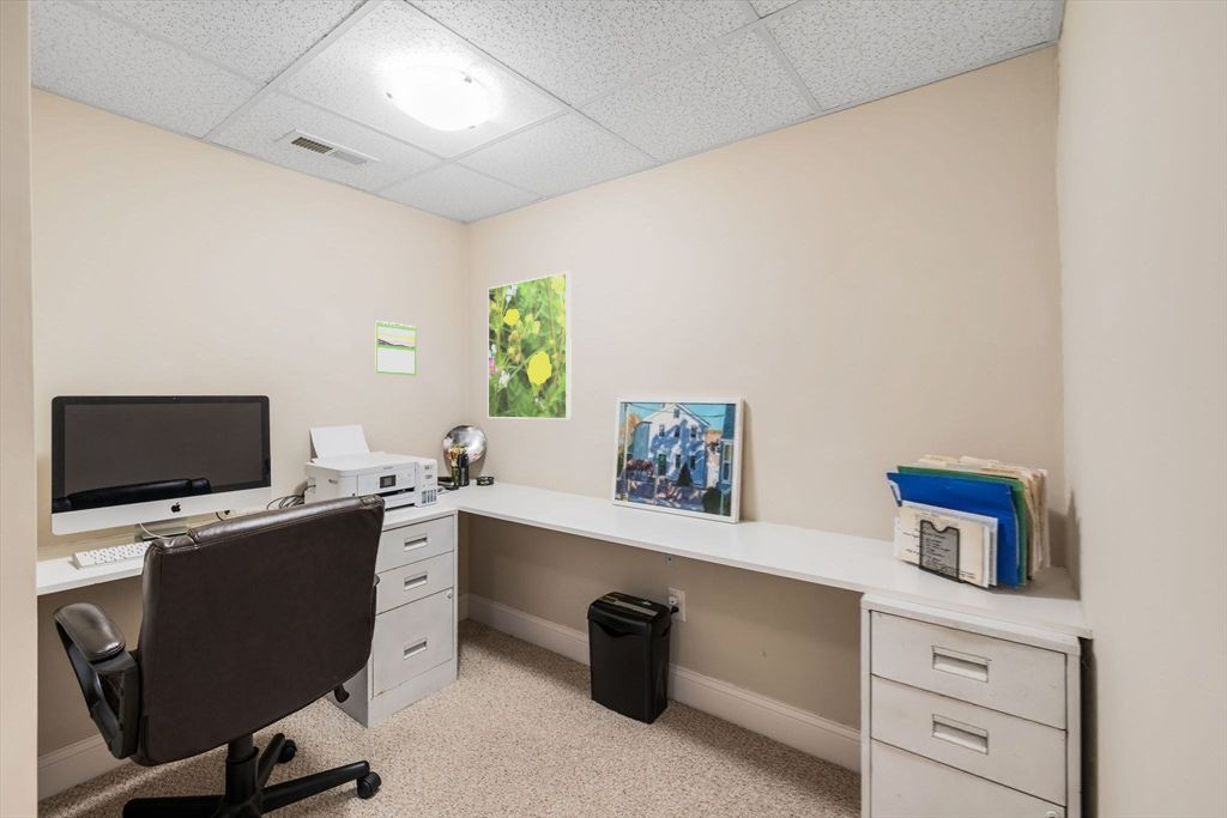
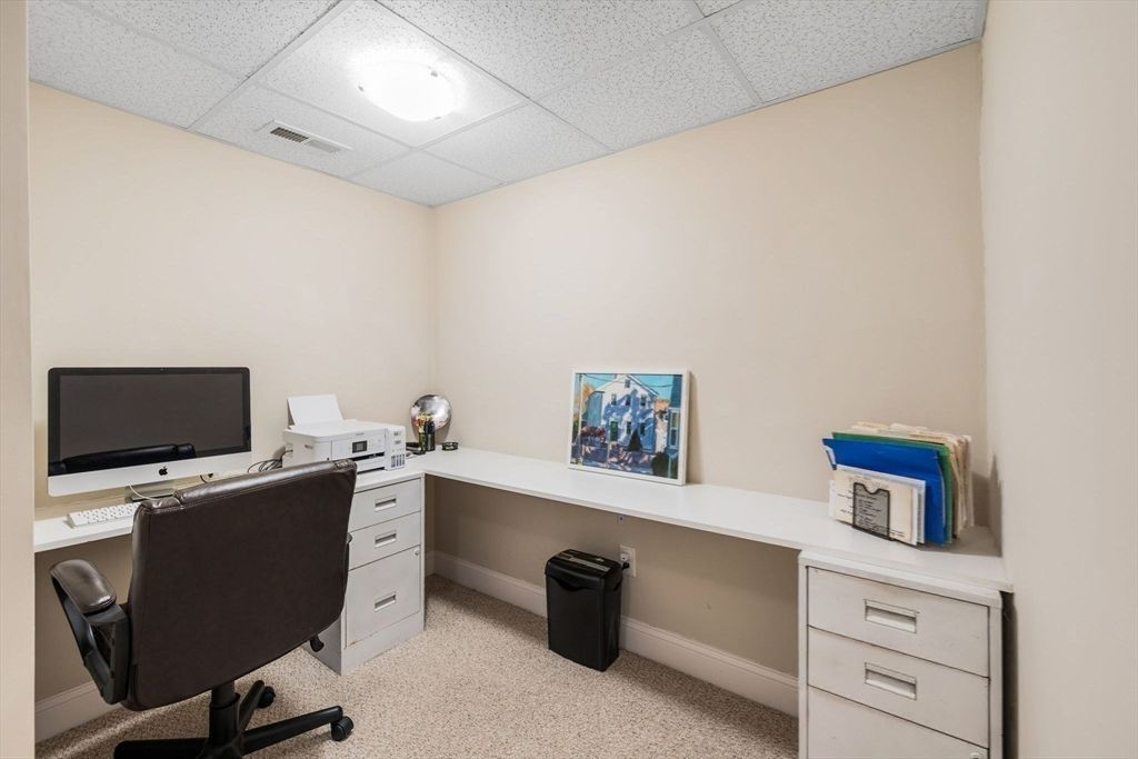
- calendar [374,320,417,377]
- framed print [486,271,573,420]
